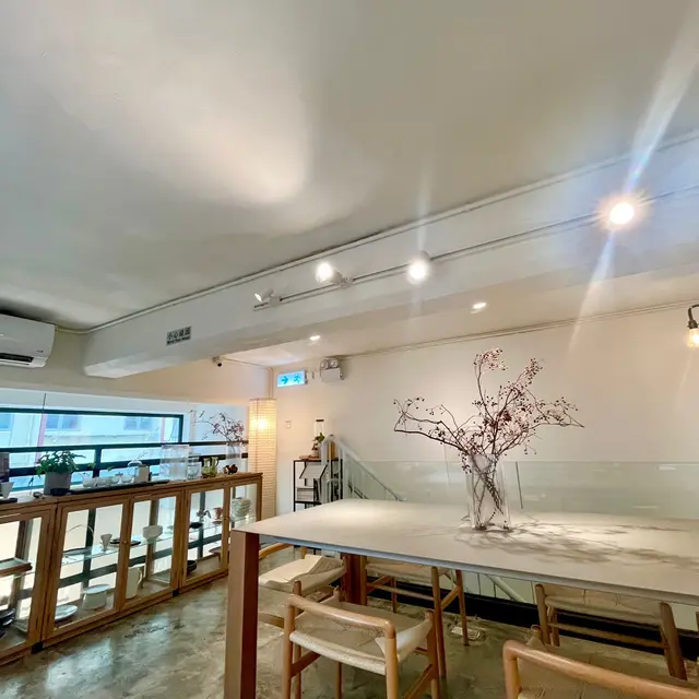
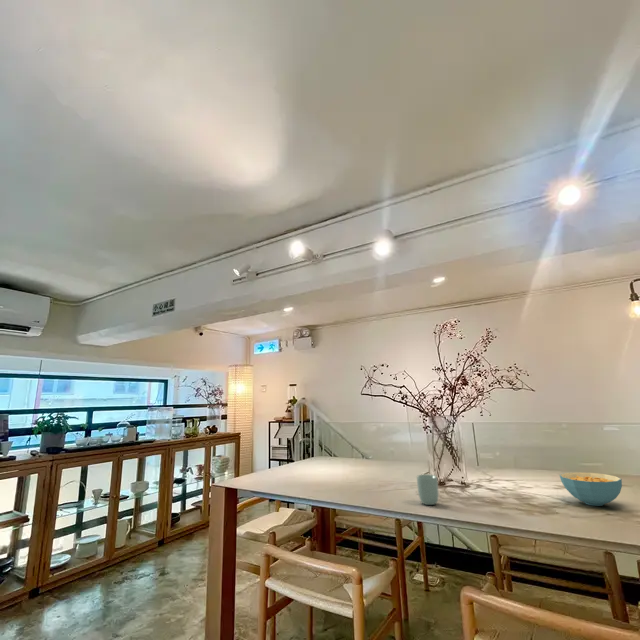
+ cup [416,474,440,506]
+ cereal bowl [559,471,623,507]
